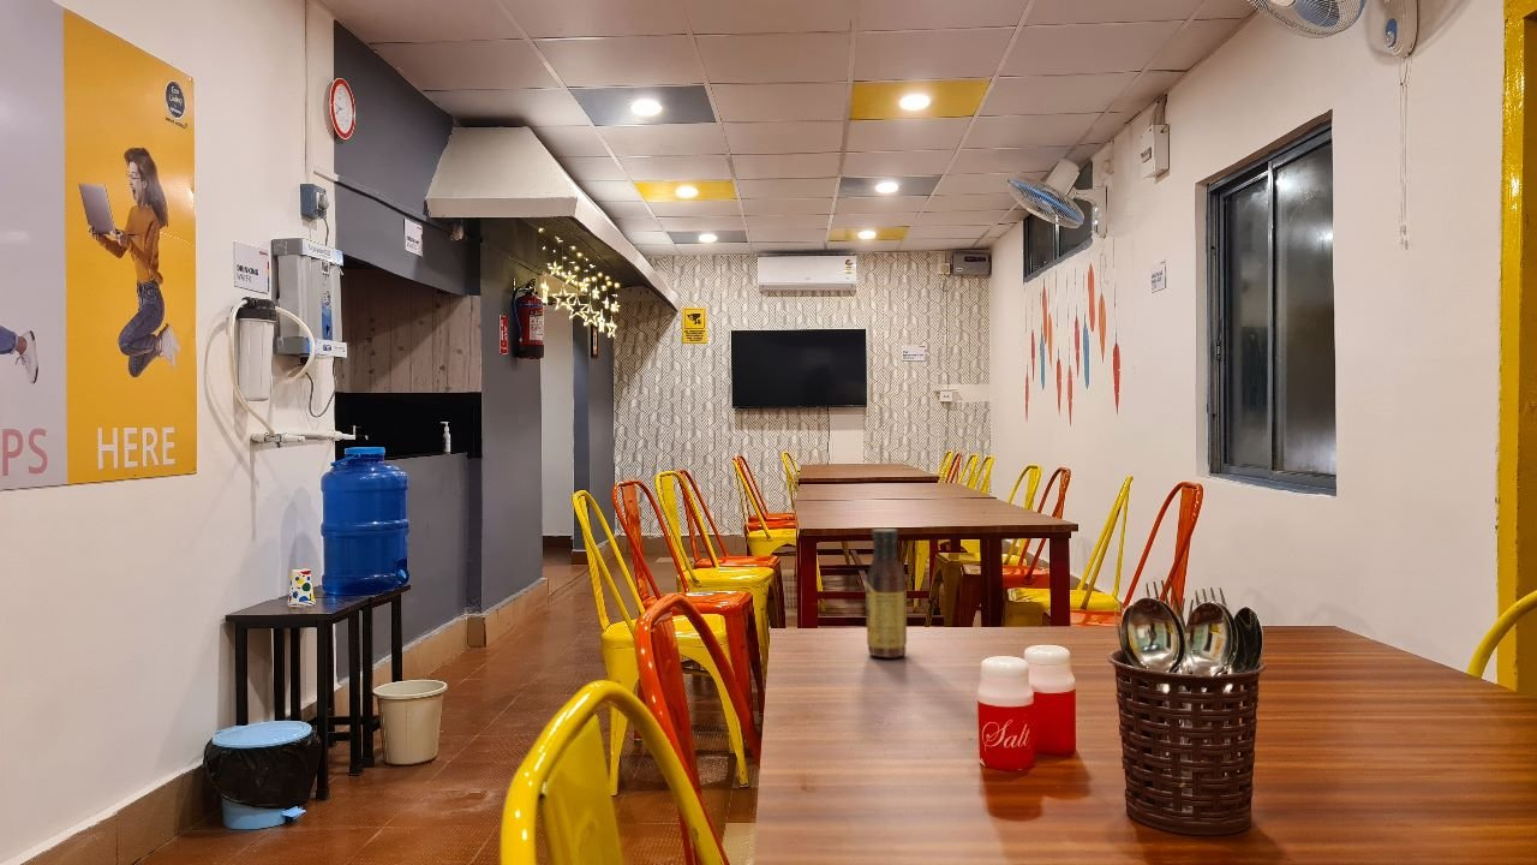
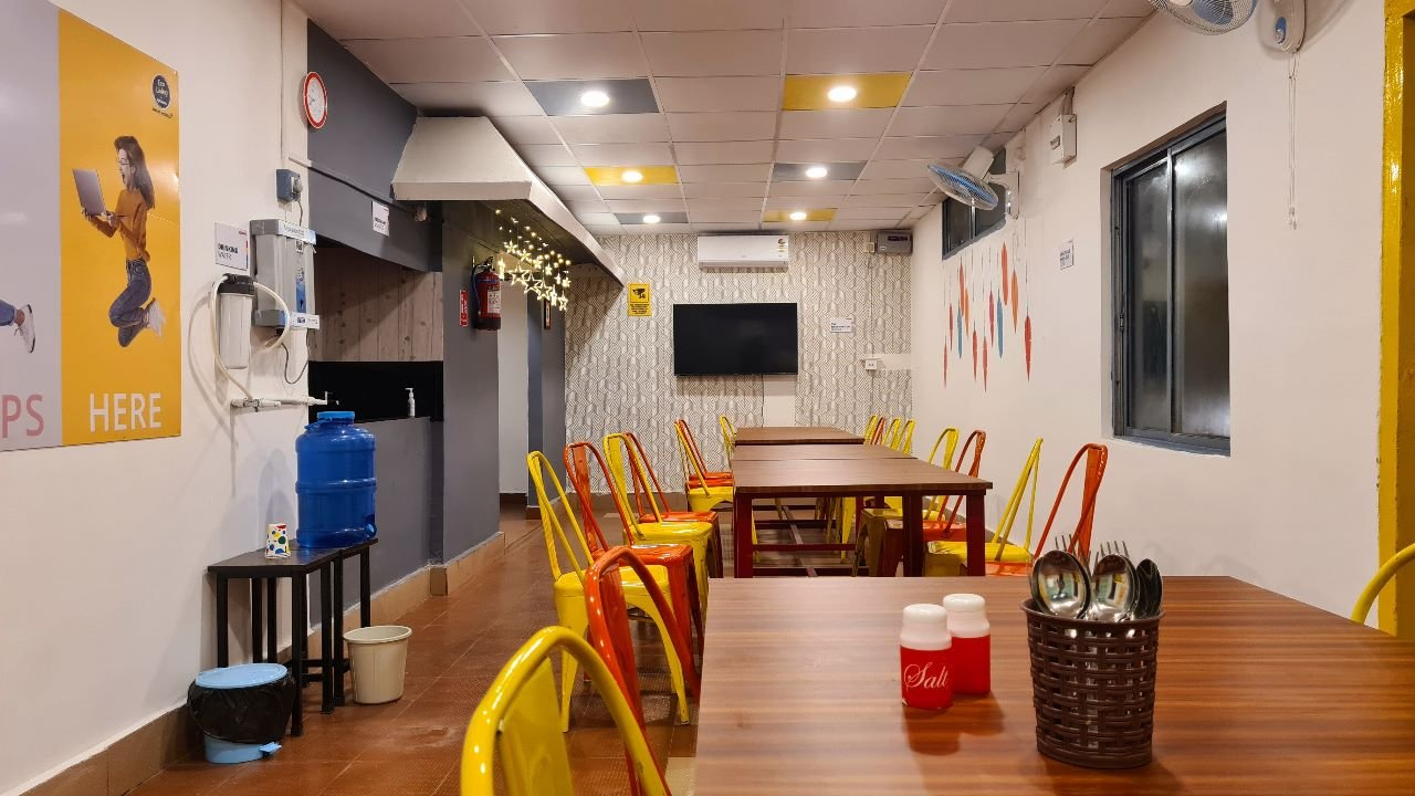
- sauce bottle [865,527,908,660]
